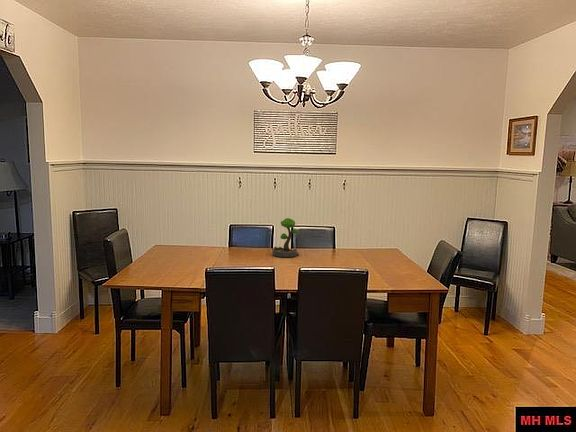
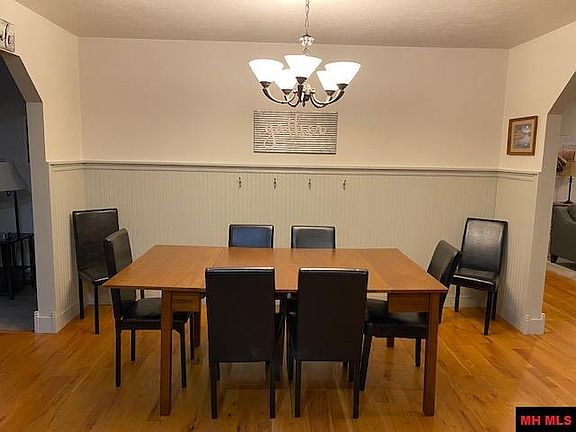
- plant [272,217,300,258]
